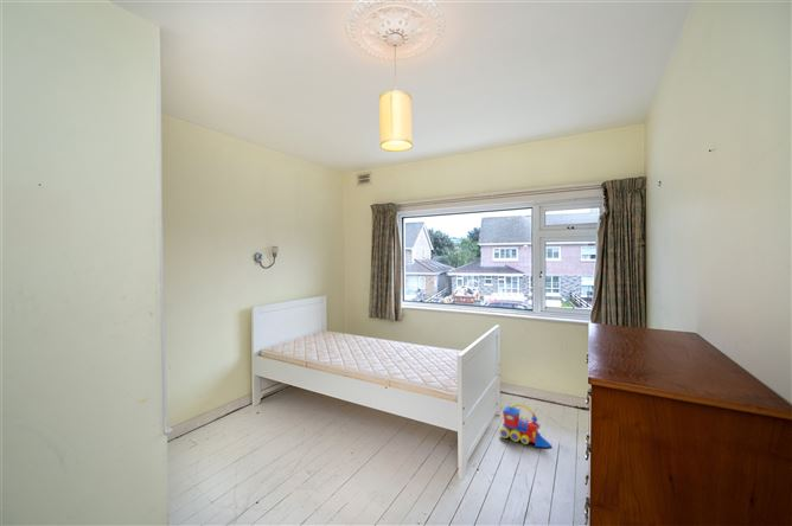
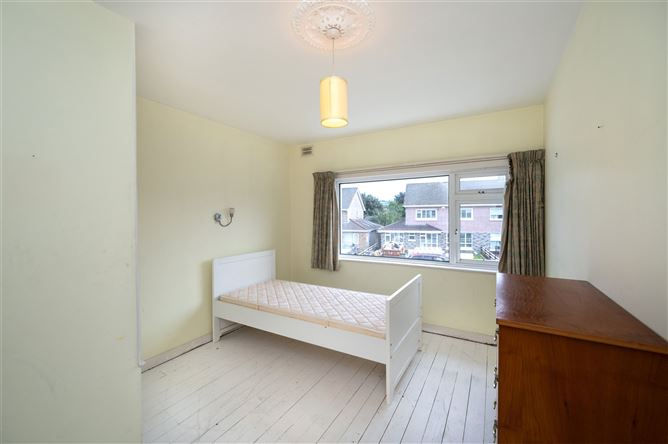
- toy train [498,403,553,449]
